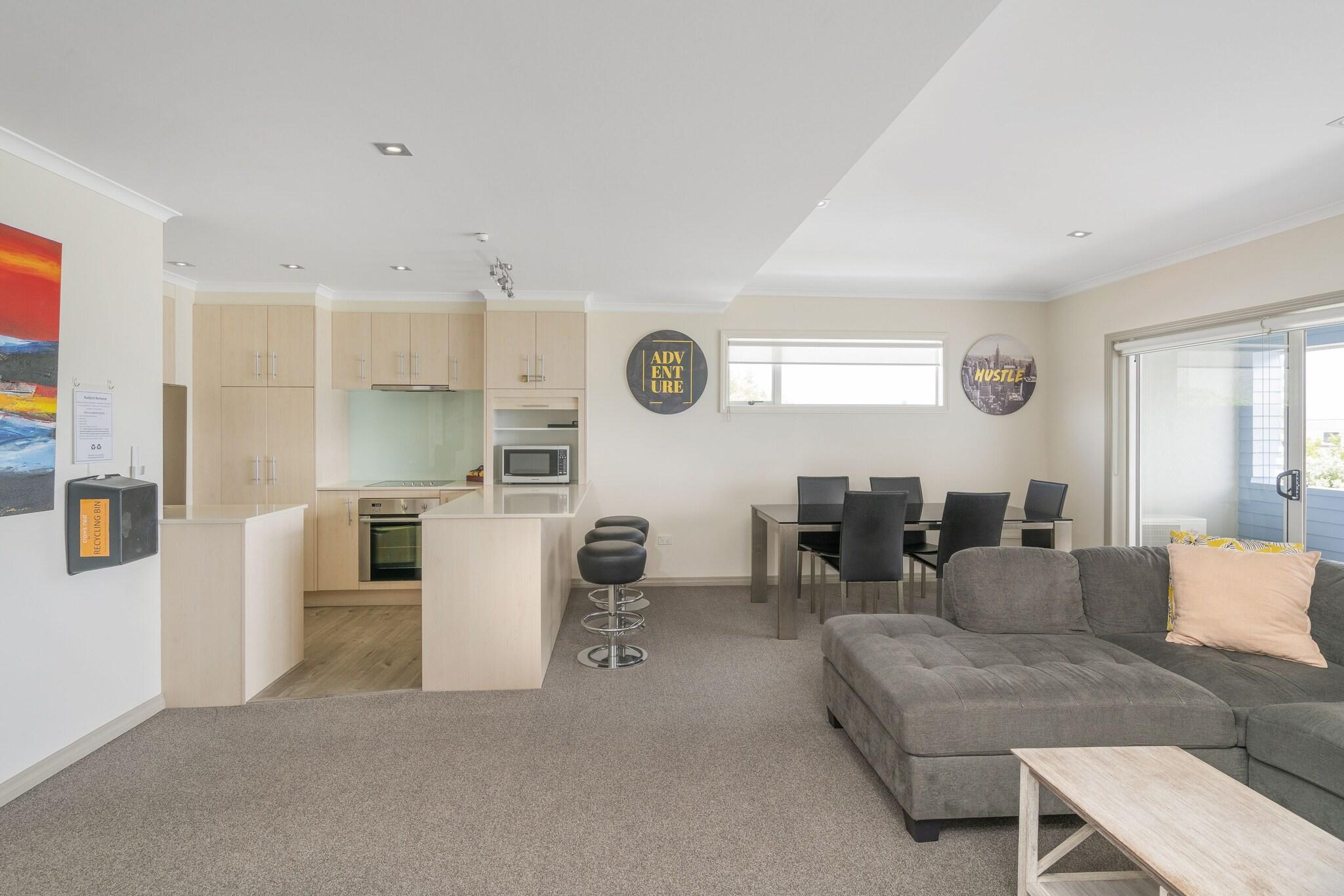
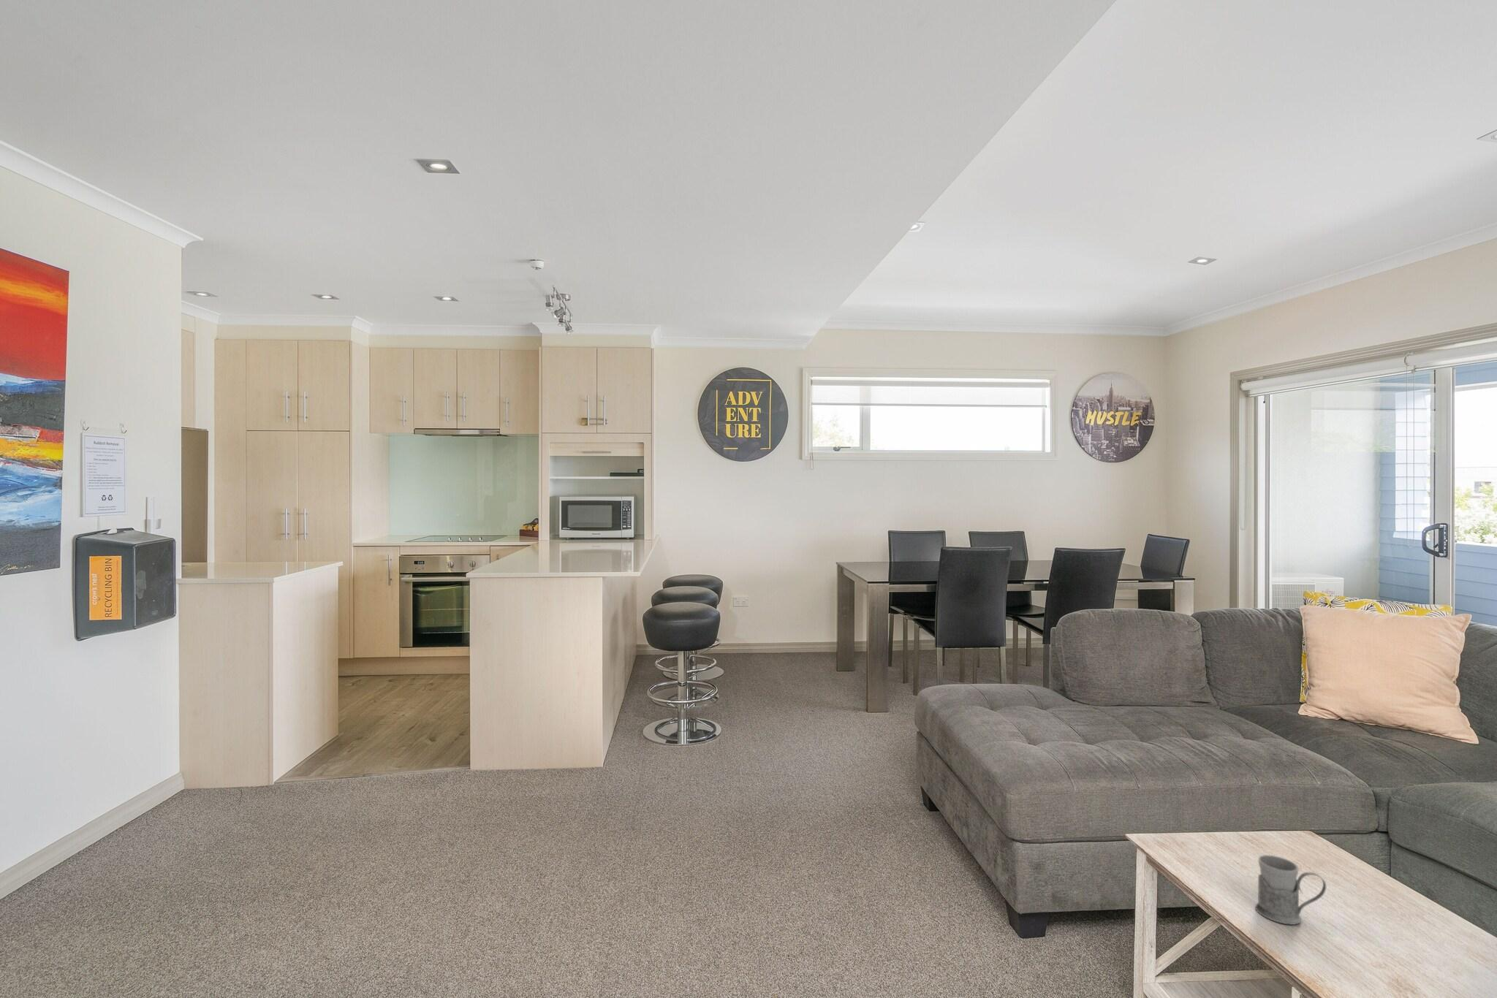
+ mug [1255,854,1327,926]
